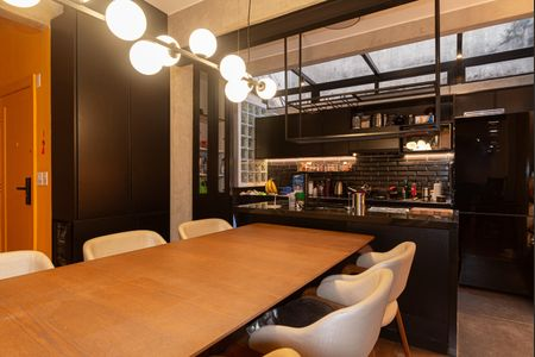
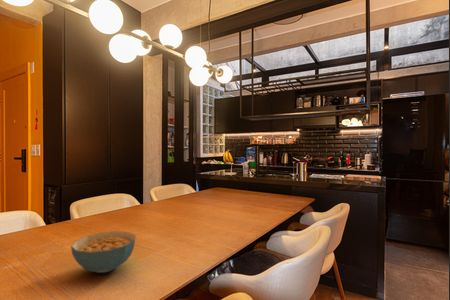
+ cereal bowl [70,230,137,274]
